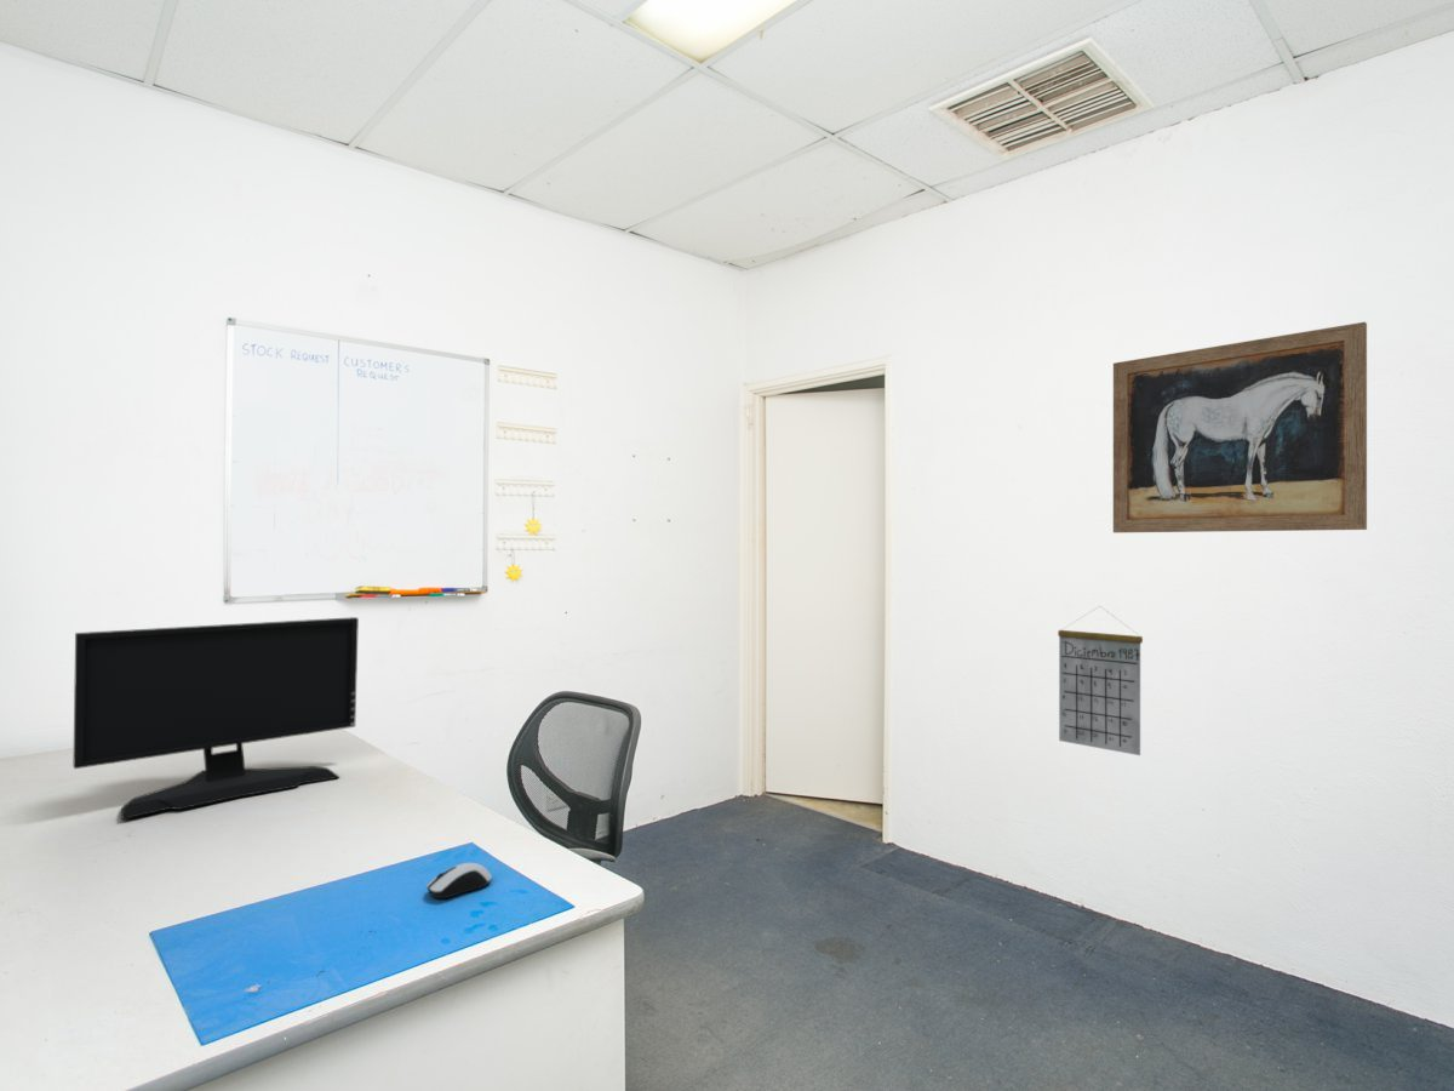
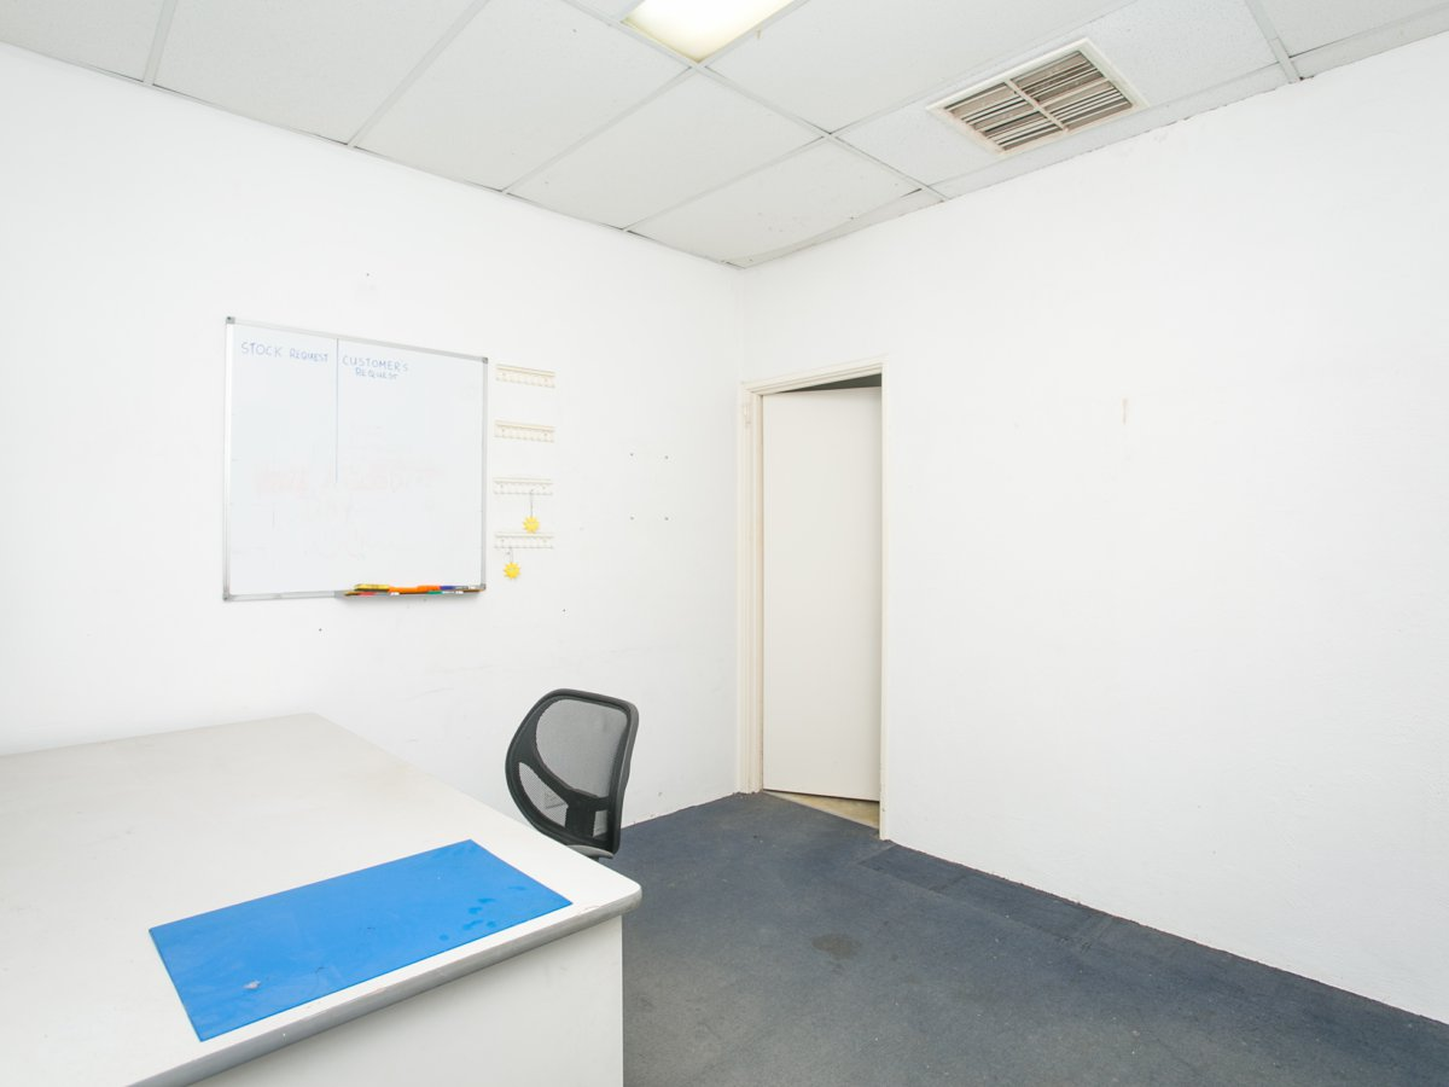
- computer mouse [425,862,493,899]
- wall art [1112,321,1368,533]
- calendar [1057,605,1144,756]
- computer monitor [71,616,360,821]
